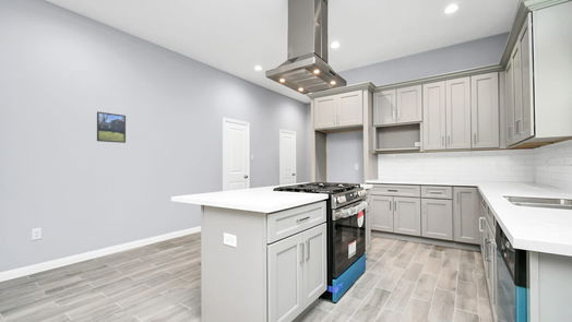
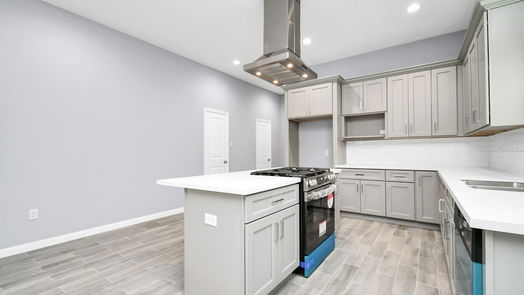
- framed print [96,110,127,144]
